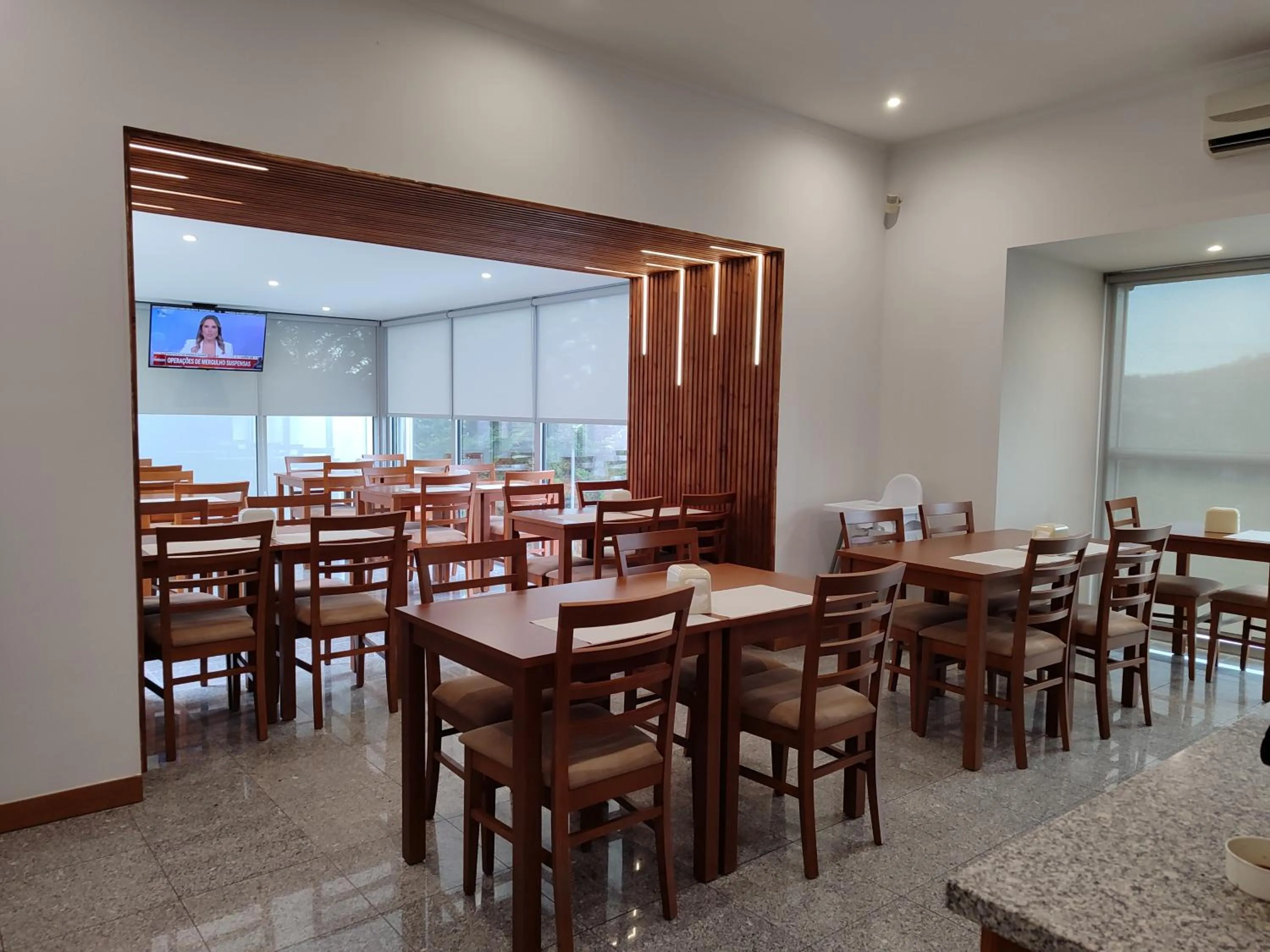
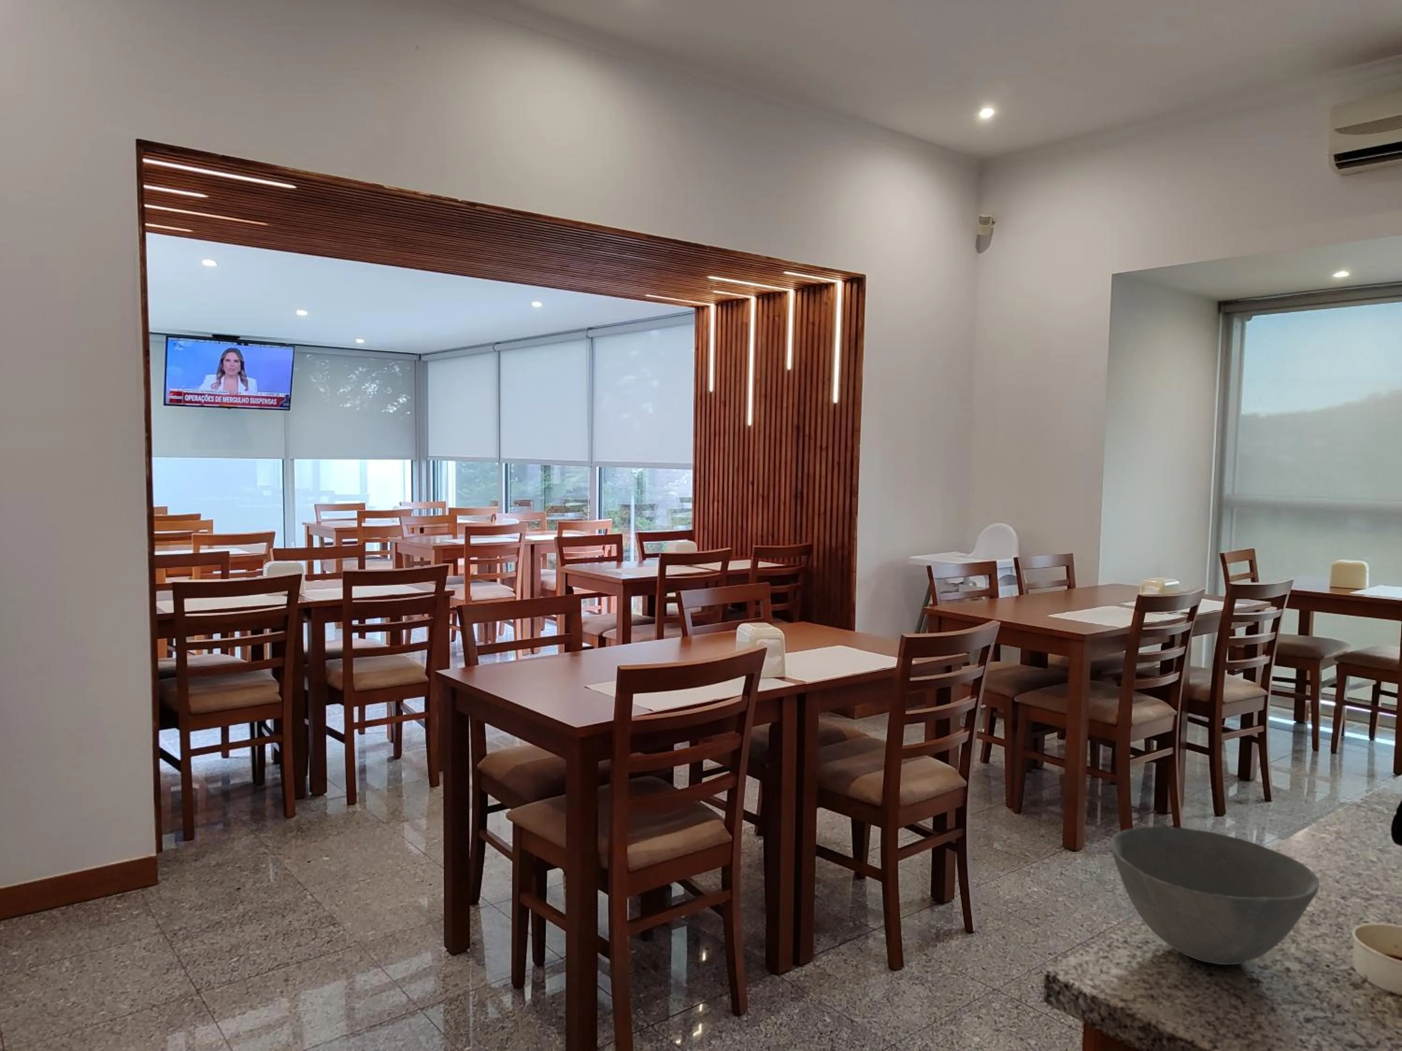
+ bowl [1109,826,1319,965]
